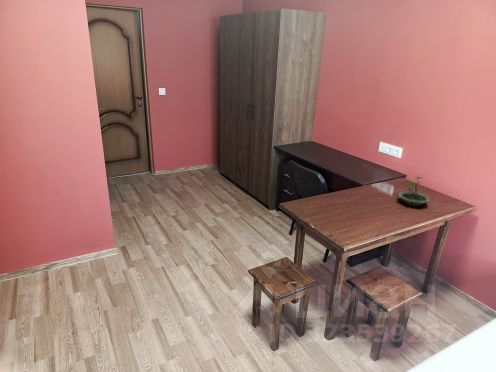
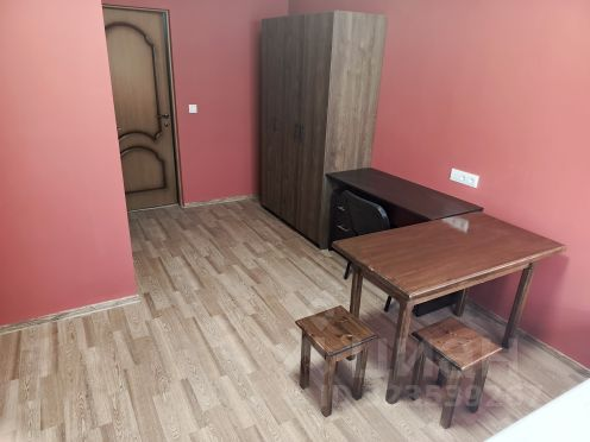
- terrarium [398,176,431,207]
